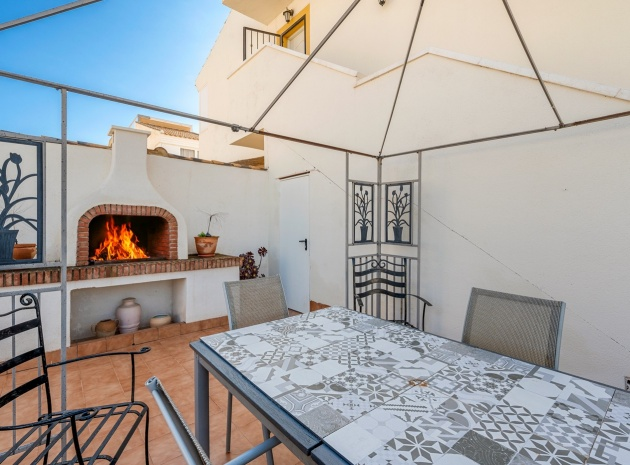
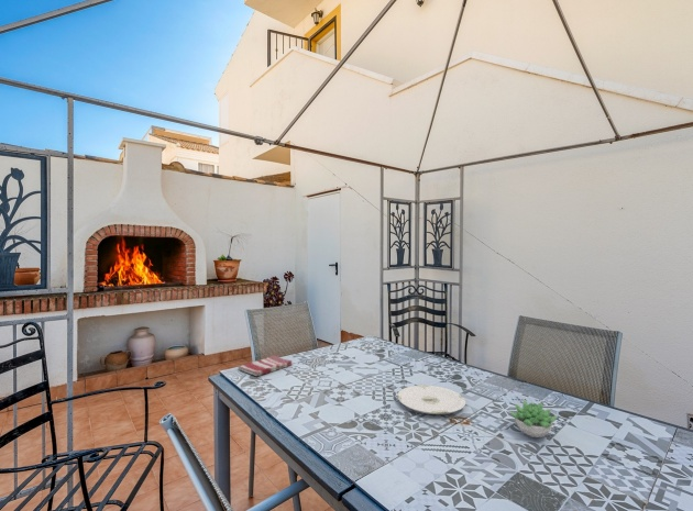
+ plate [396,385,466,415]
+ succulent plant [508,399,559,438]
+ dish towel [237,354,294,377]
